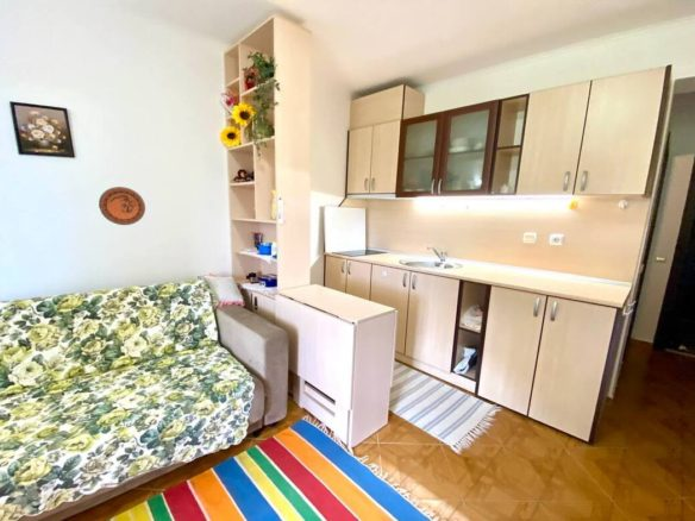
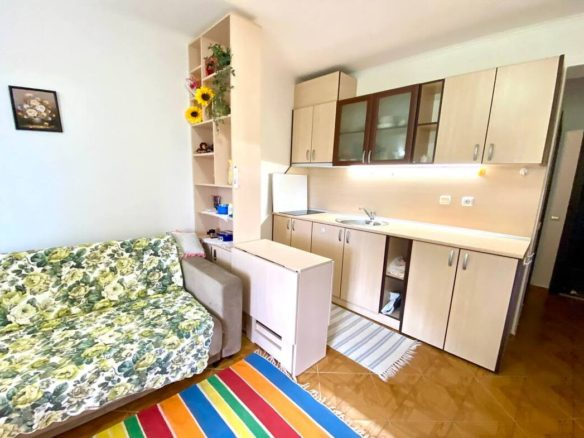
- decorative plate [98,186,146,226]
